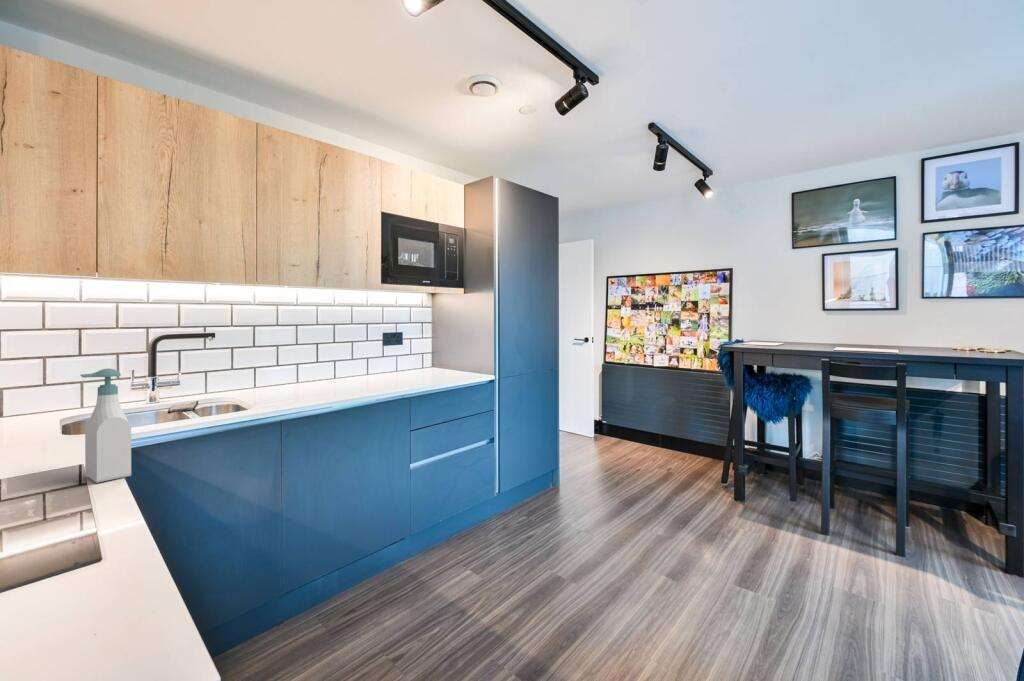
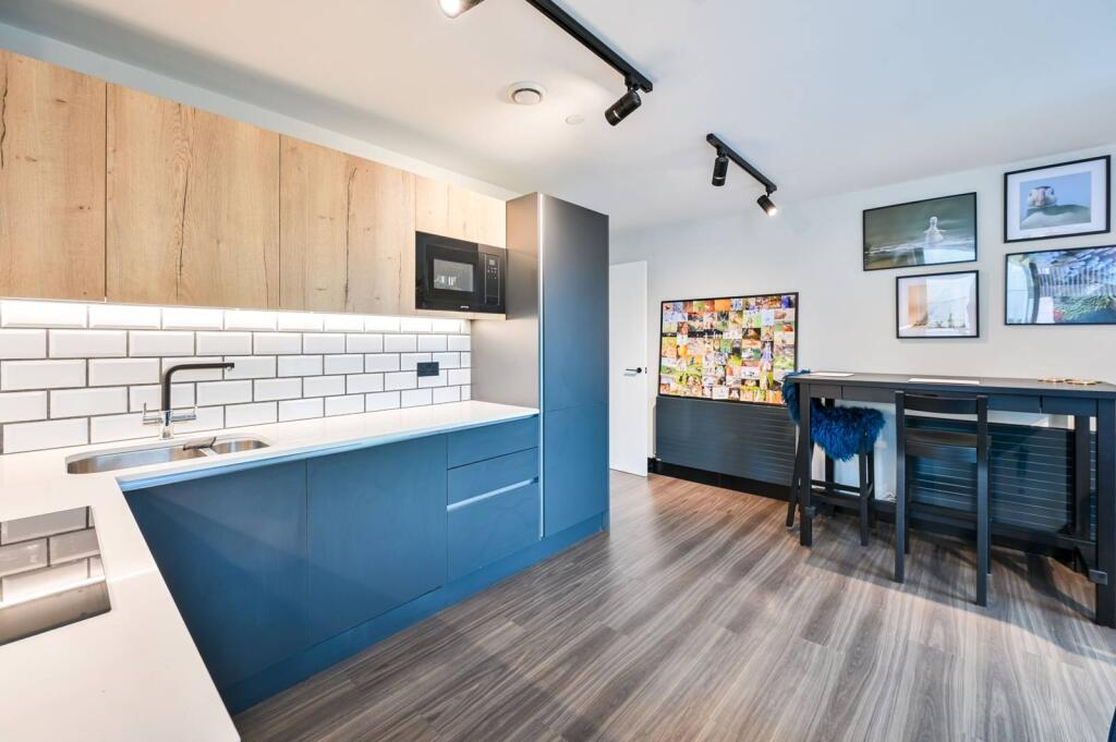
- soap bottle [80,368,132,484]
